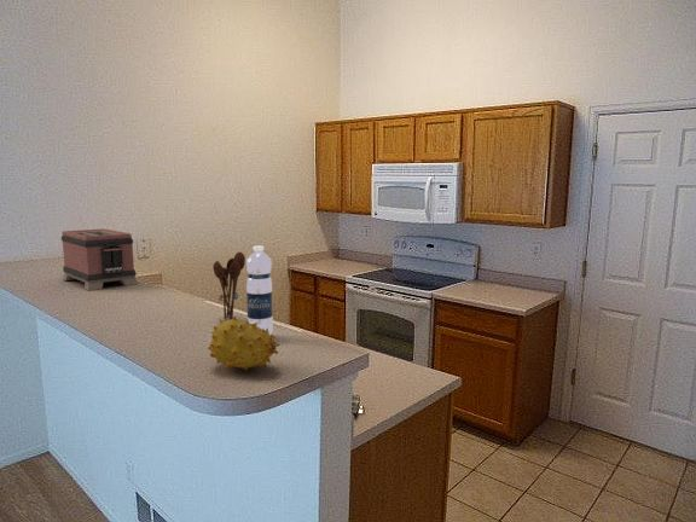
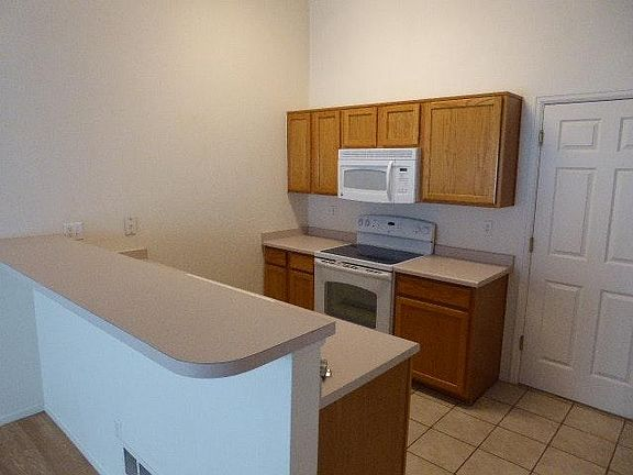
- utensil holder [211,251,246,320]
- toaster [60,227,139,292]
- water bottle [245,245,274,335]
- fruit [207,315,282,373]
